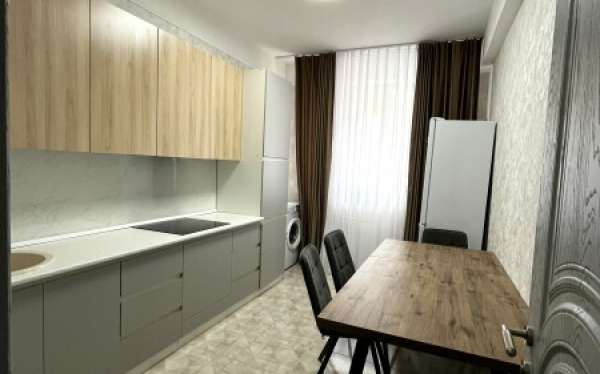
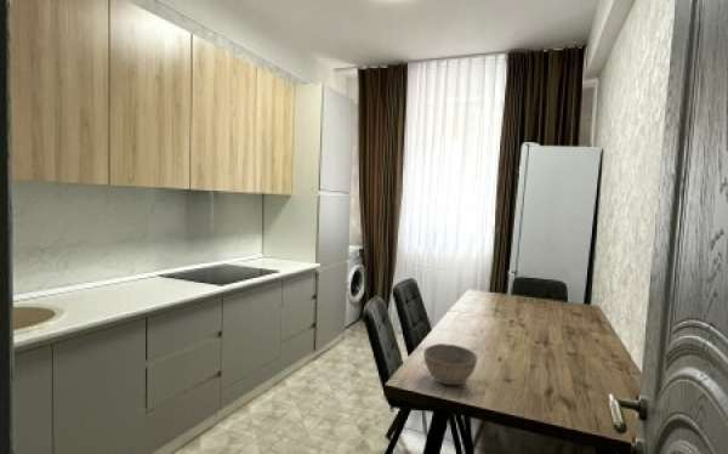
+ bowl [422,342,478,386]
